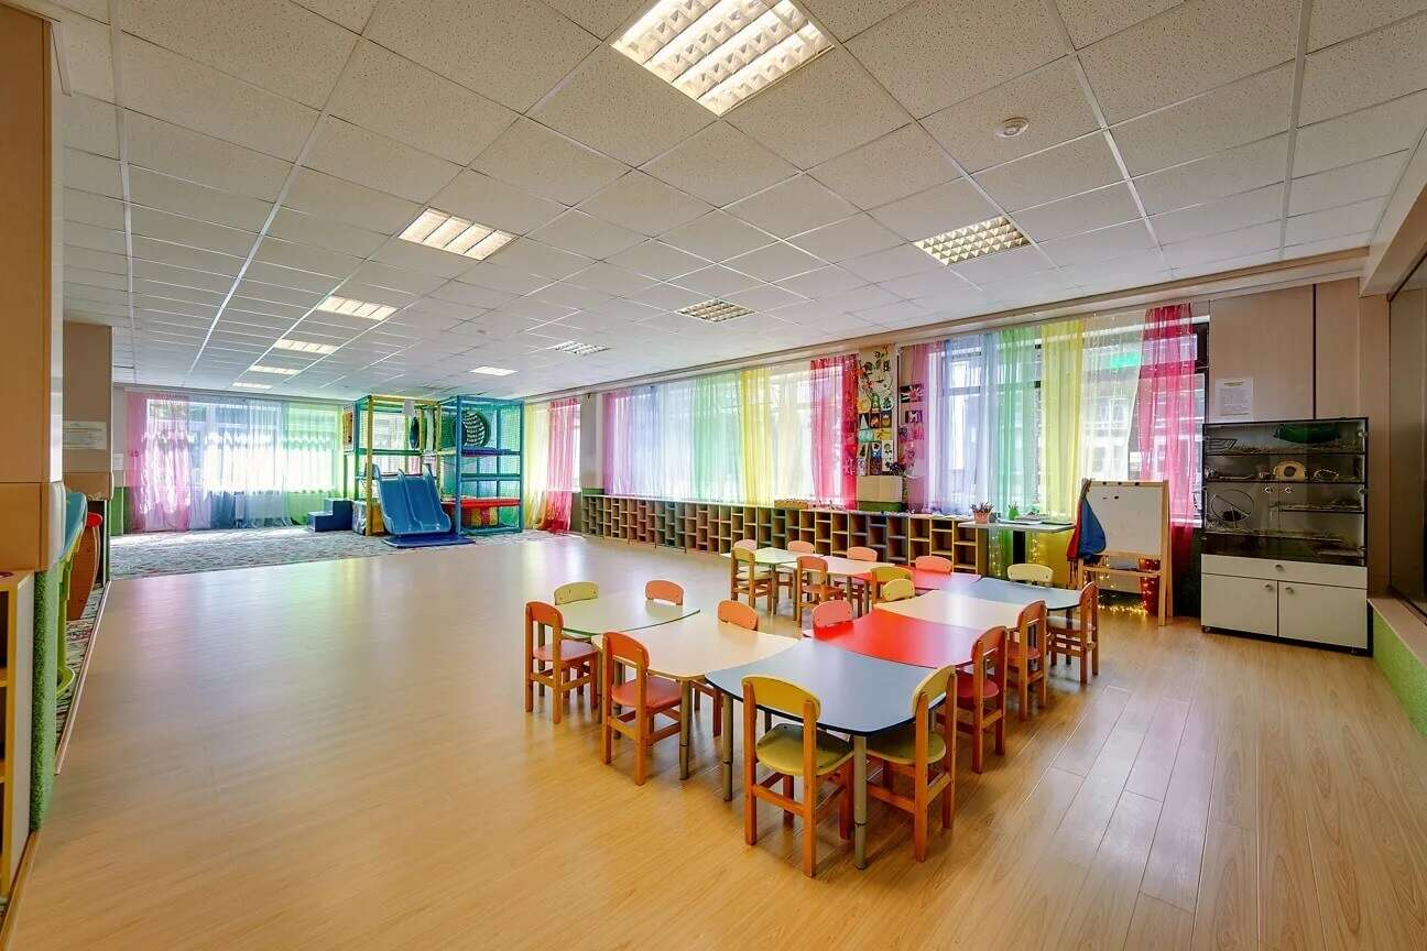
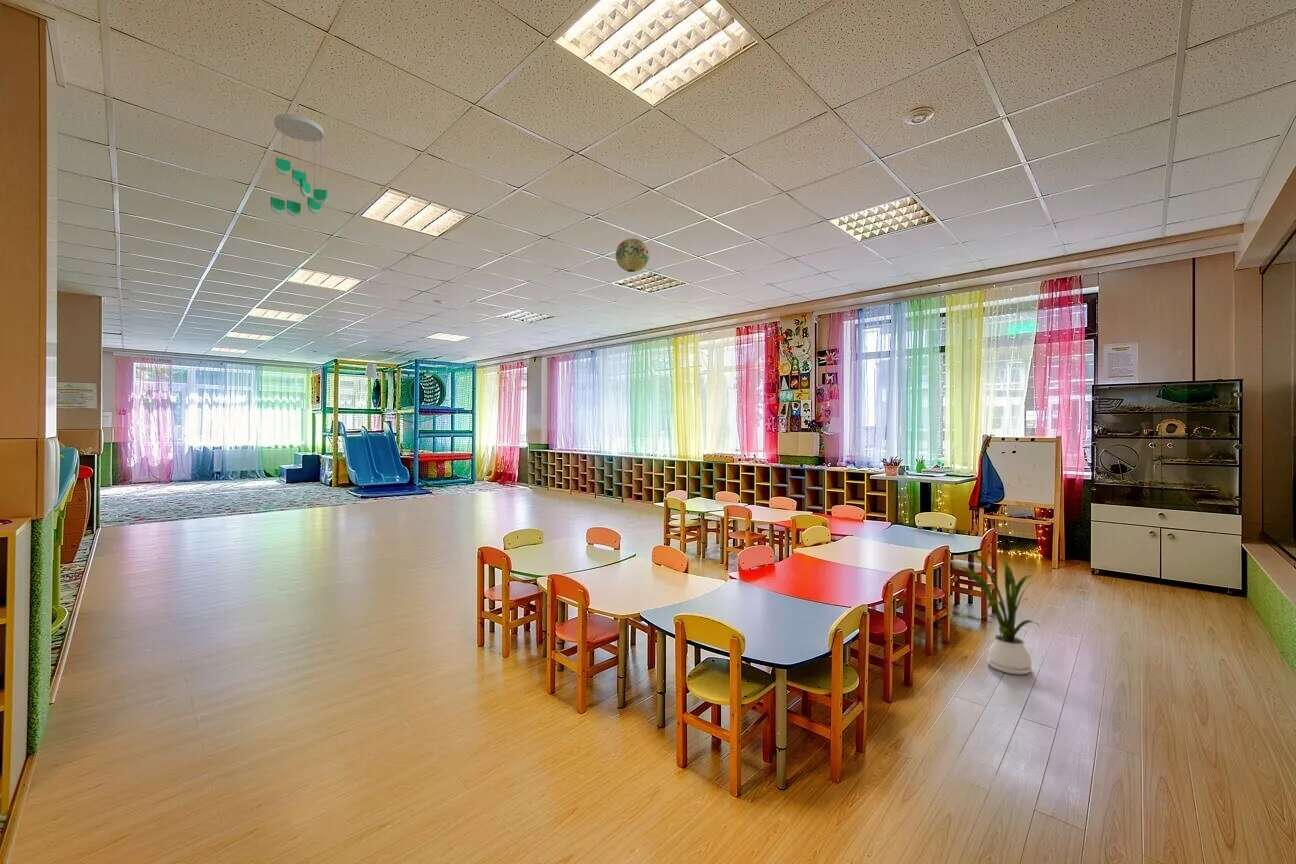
+ paper lantern [615,238,650,273]
+ ceiling mobile [269,113,328,218]
+ house plant [960,551,1041,676]
